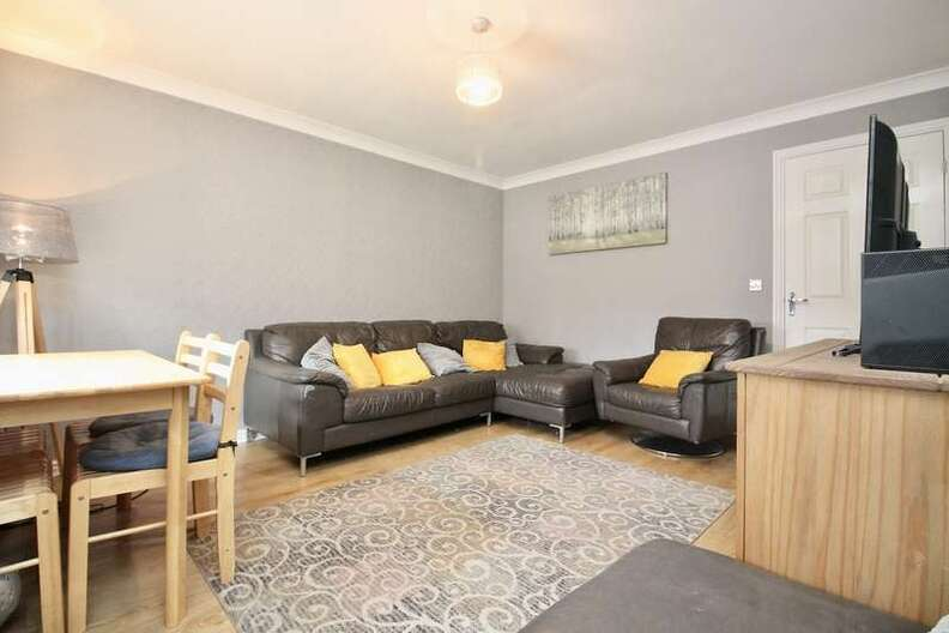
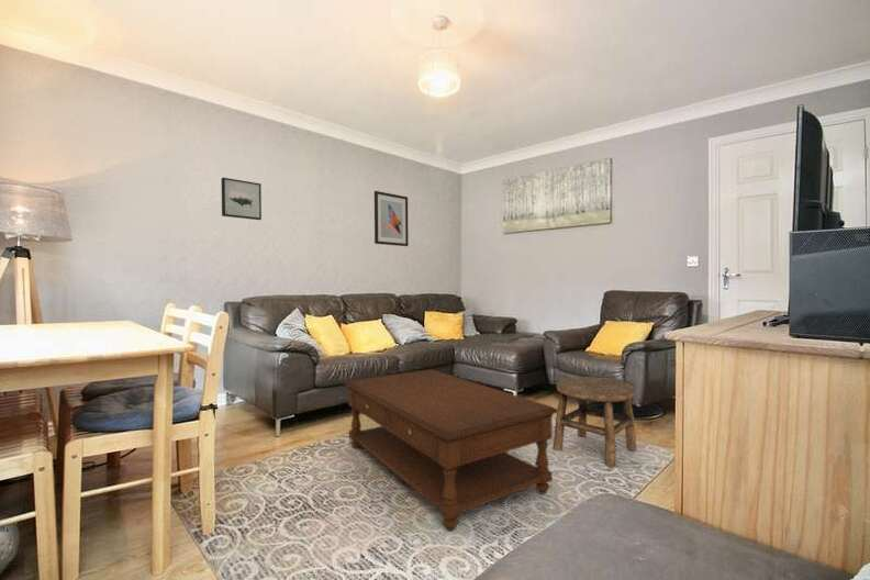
+ wall art [221,177,263,221]
+ wall art [373,190,410,247]
+ stool [553,376,638,468]
+ coffee table [343,368,558,532]
